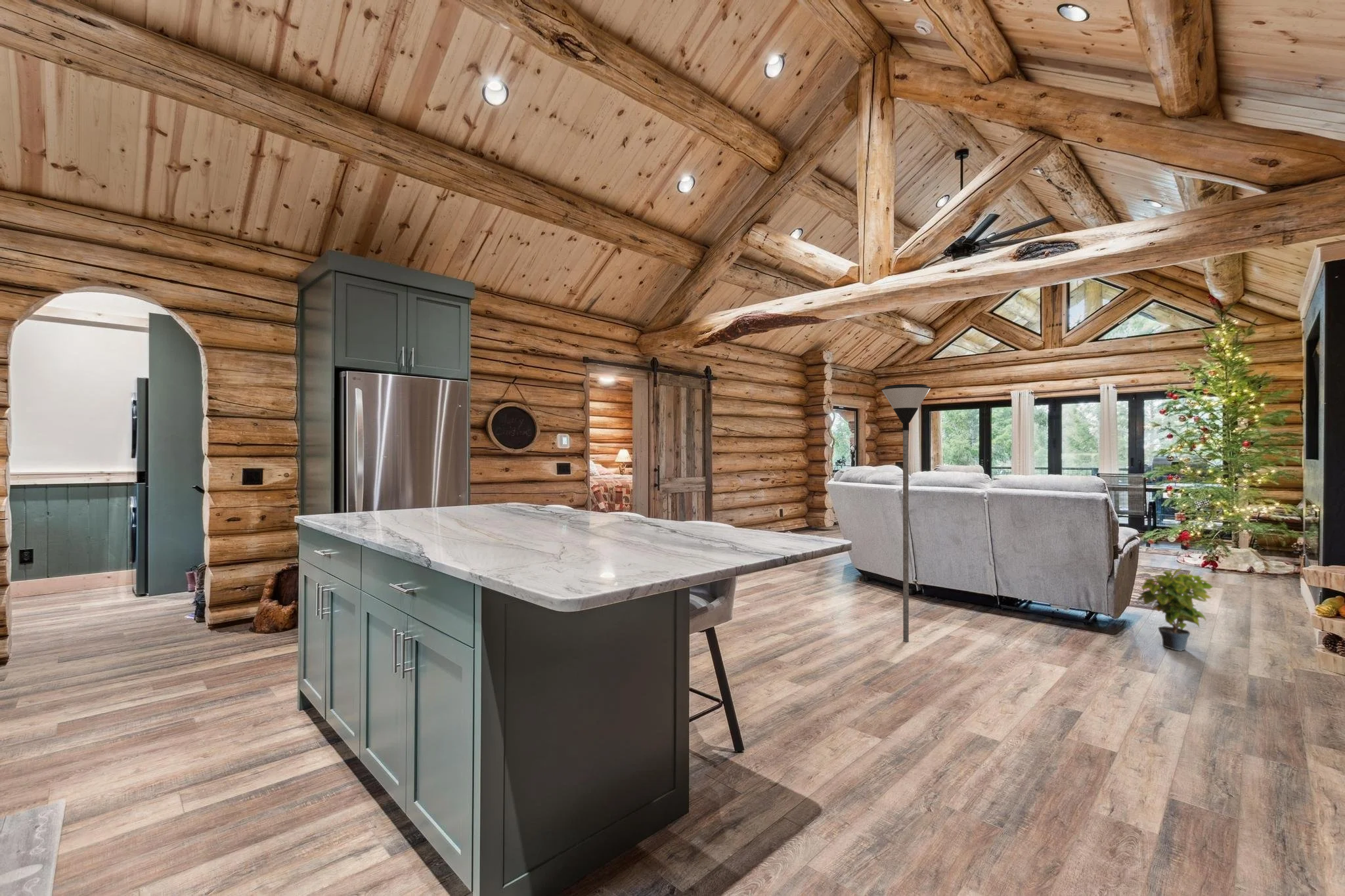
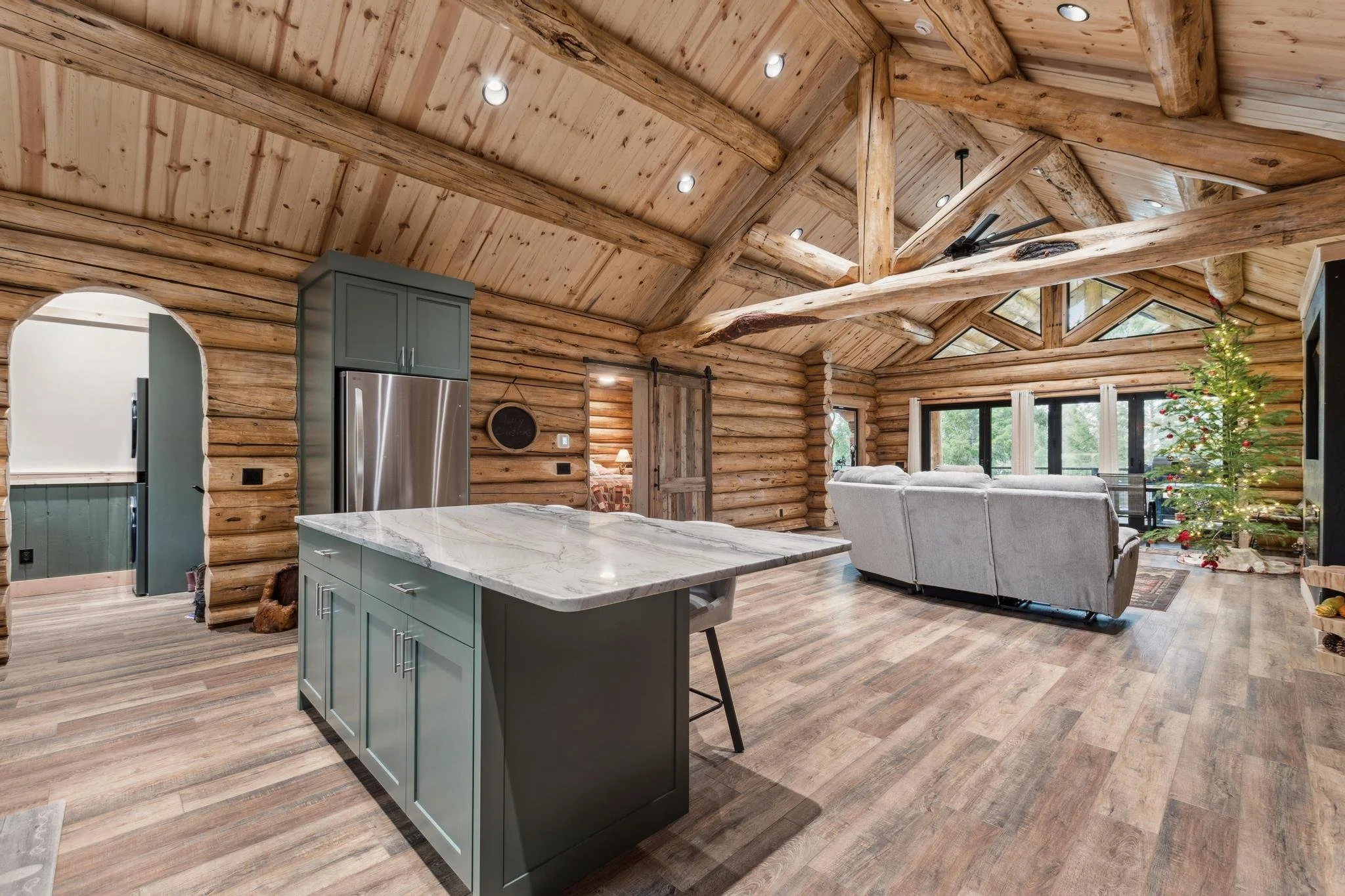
- potted plant [1137,567,1214,652]
- floor lamp [881,383,931,642]
